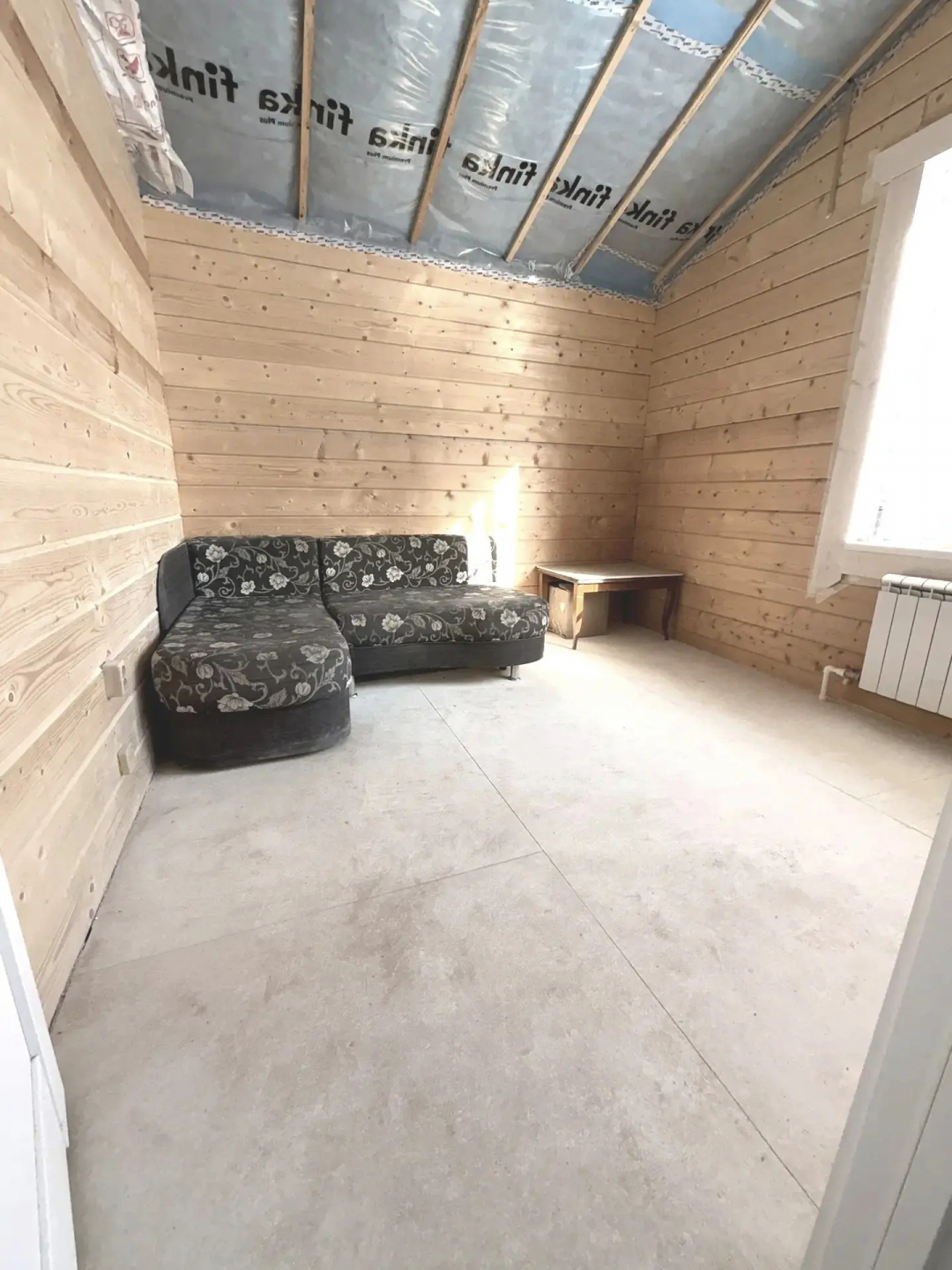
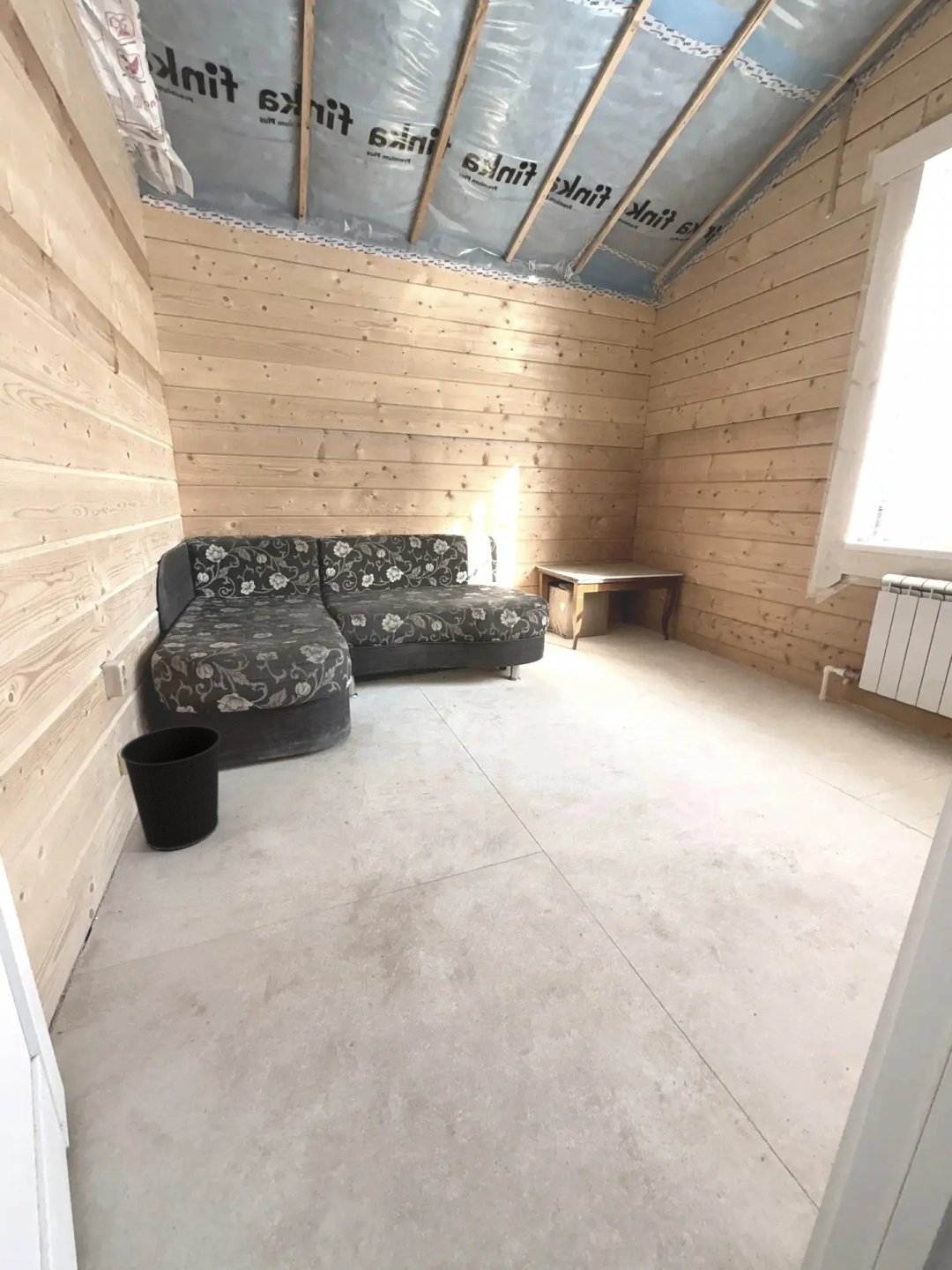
+ wastebasket [120,724,221,851]
